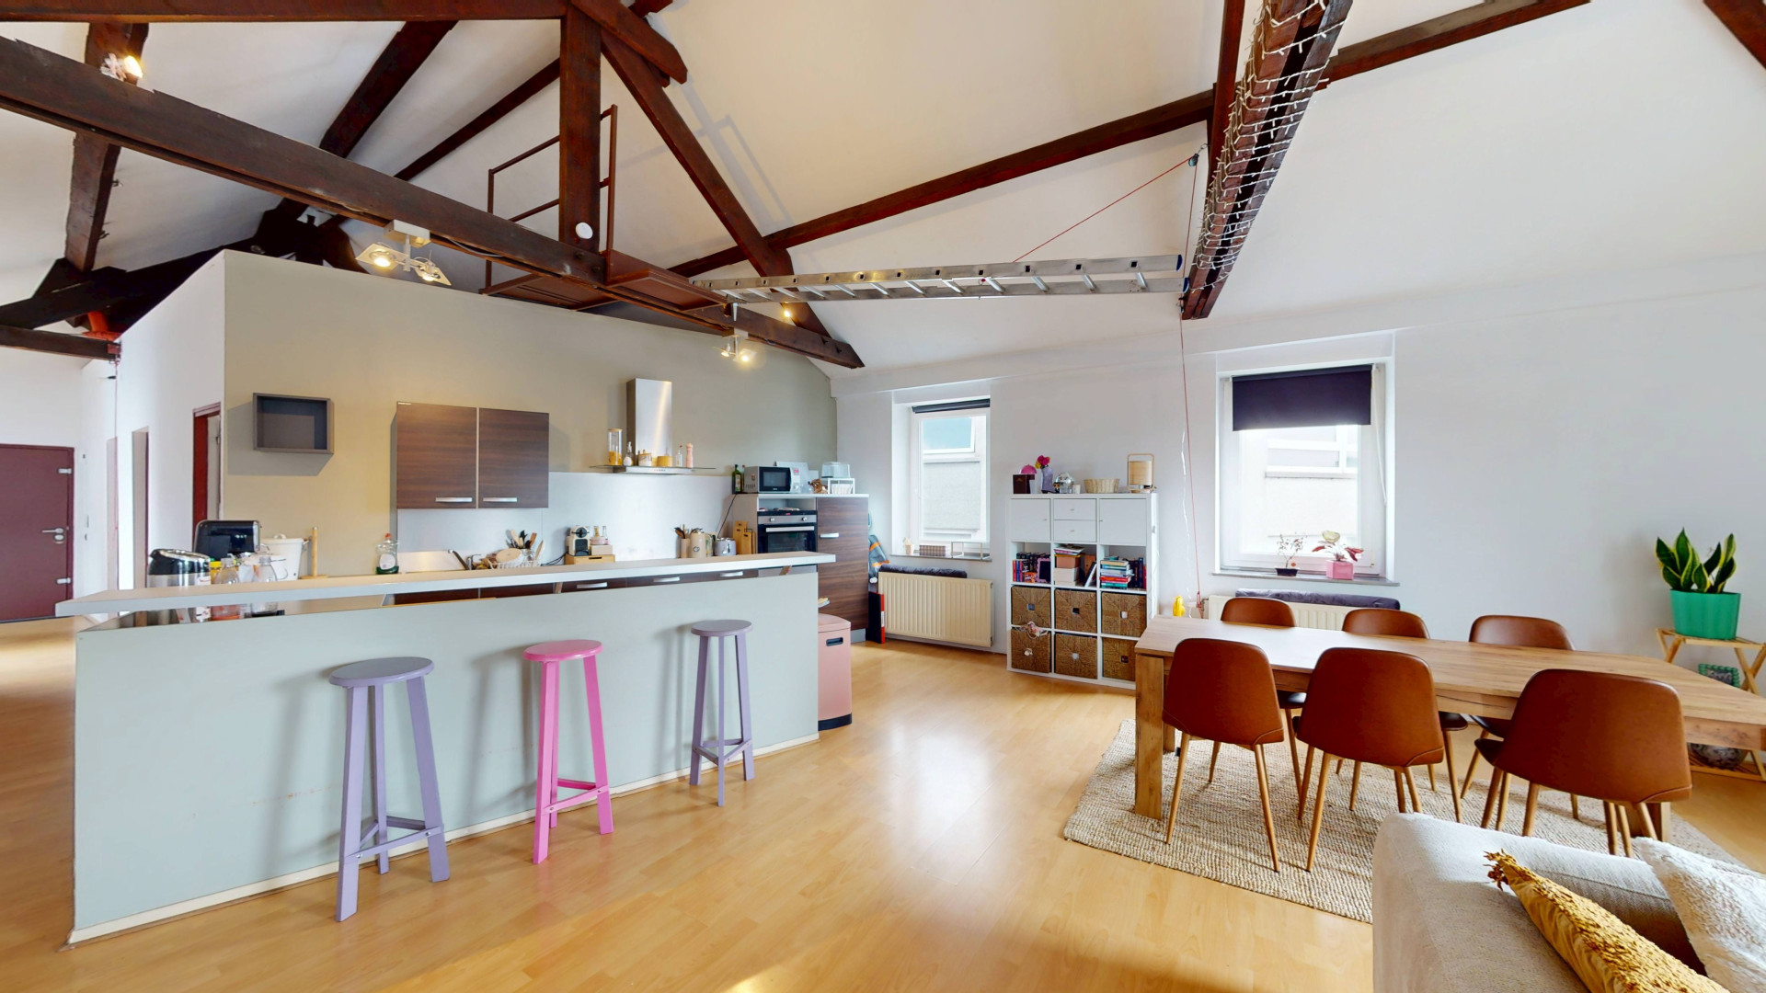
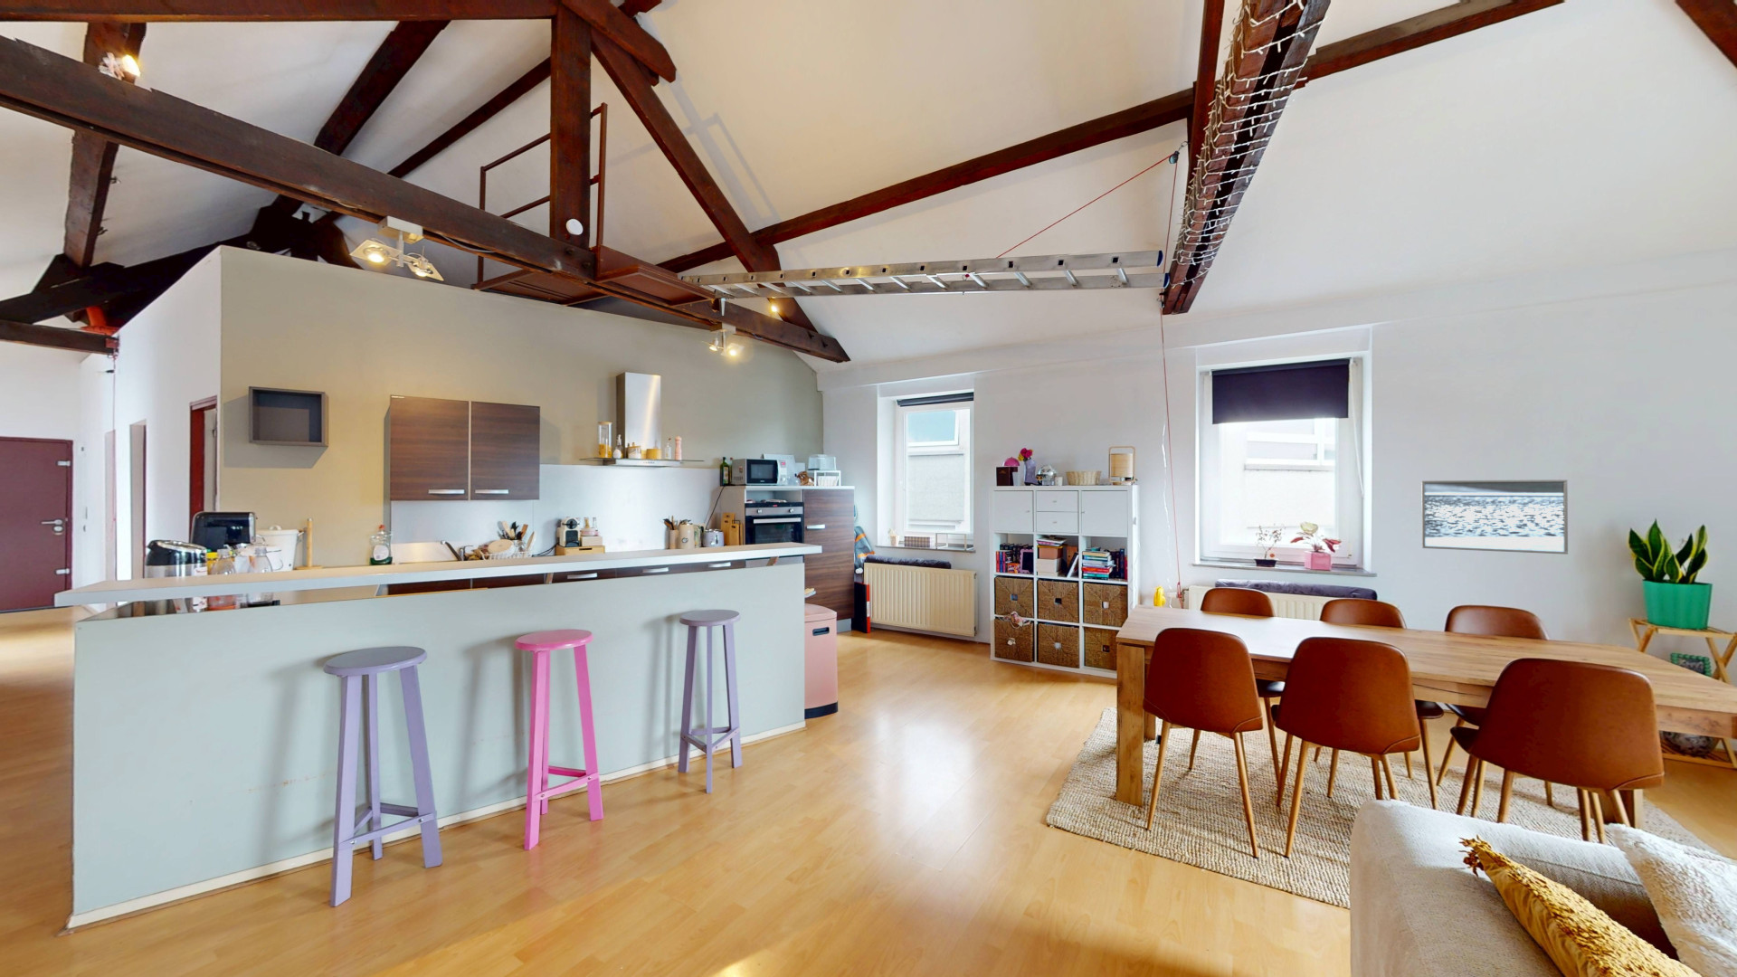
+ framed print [1421,478,1569,556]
